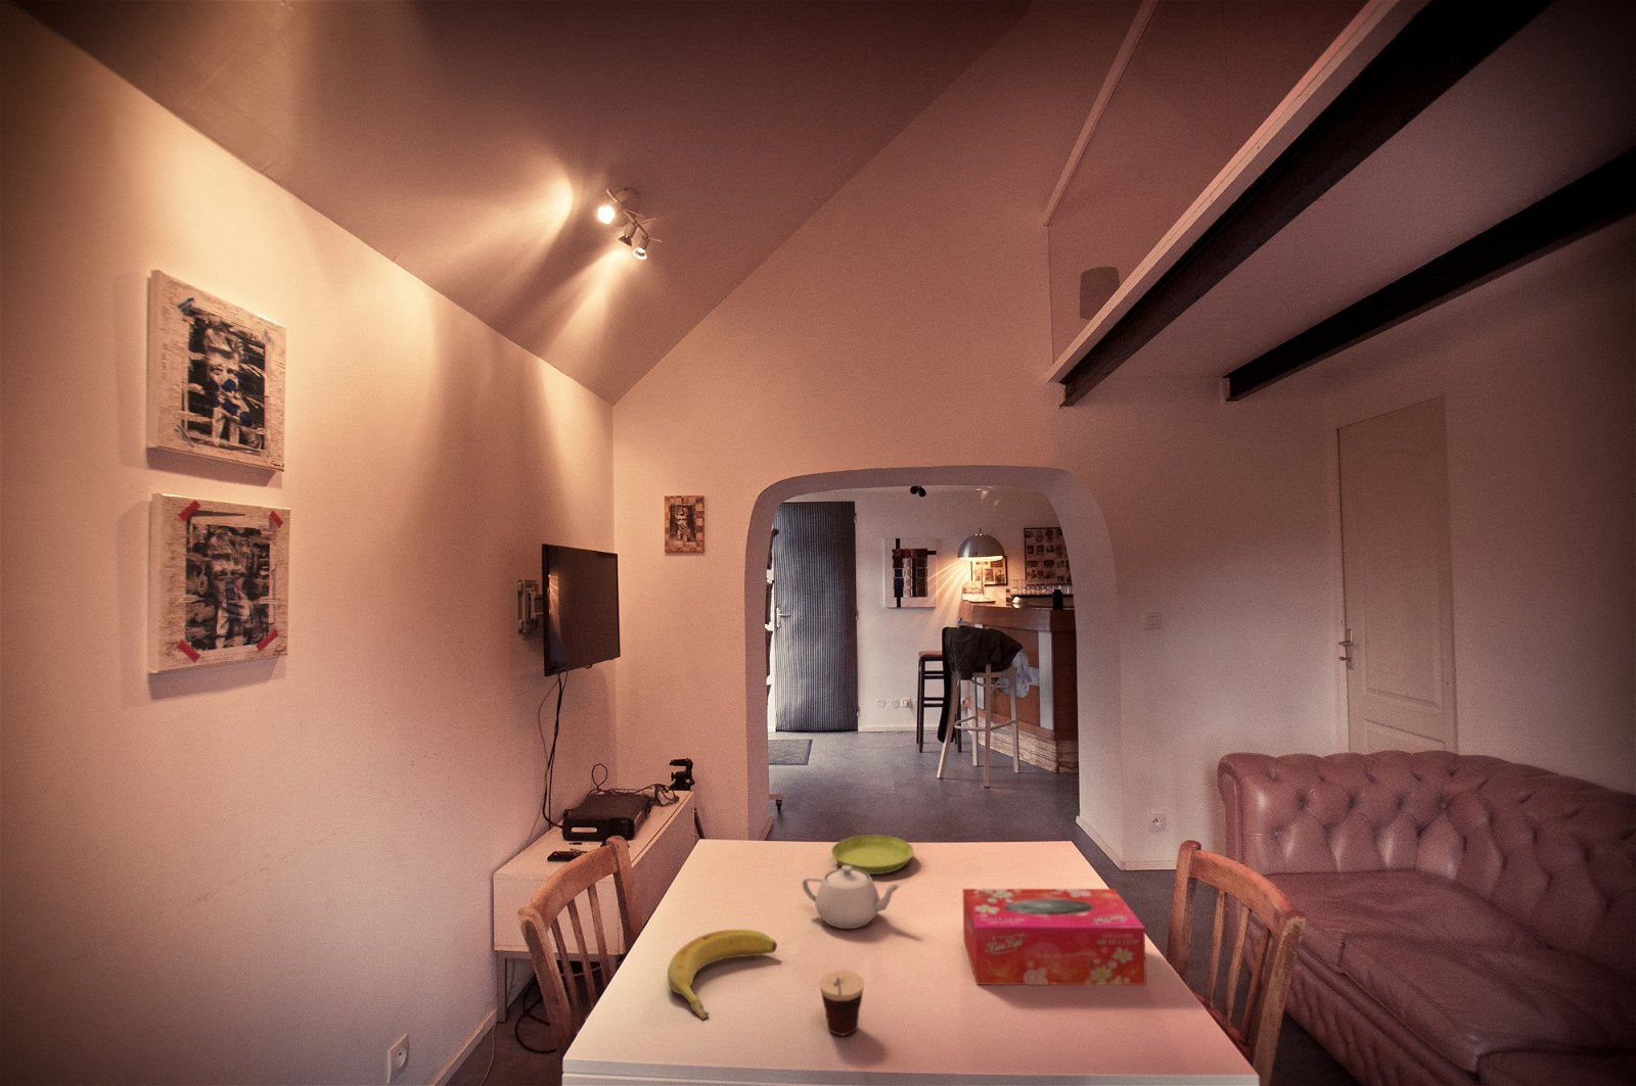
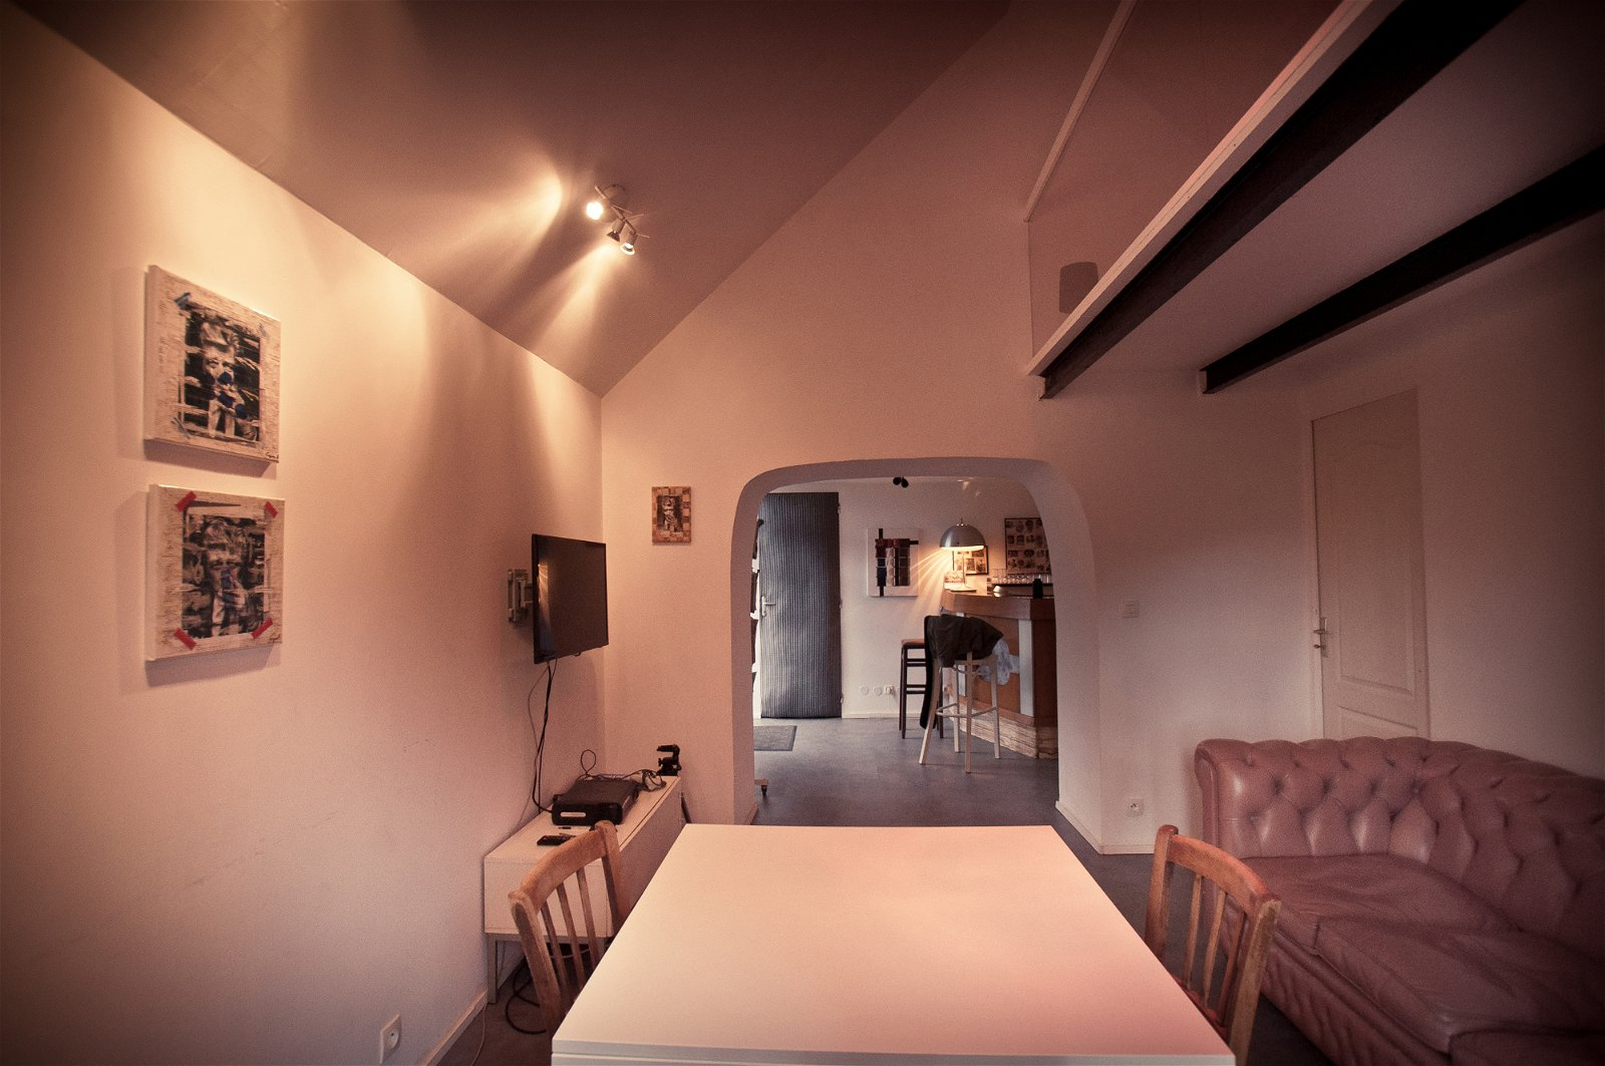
- banana [667,928,779,1021]
- cup [819,970,865,1036]
- saucer [831,834,916,875]
- teapot [800,865,902,930]
- tissue box [962,887,1147,985]
